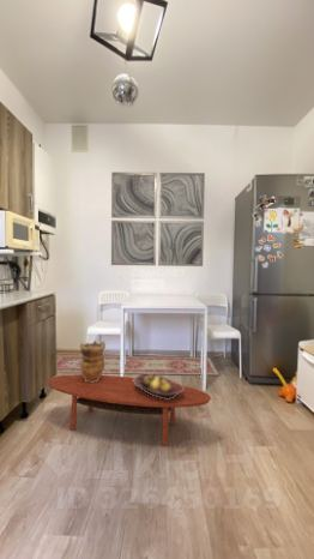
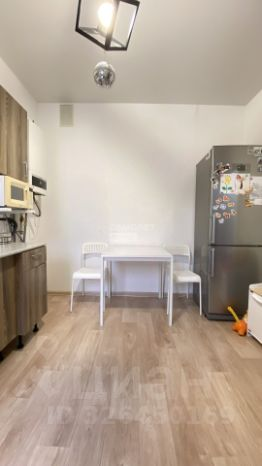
- wall art [110,172,206,268]
- rug [56,354,219,377]
- vase [79,339,107,383]
- fruit bowl [133,374,183,399]
- coffee table [47,373,212,446]
